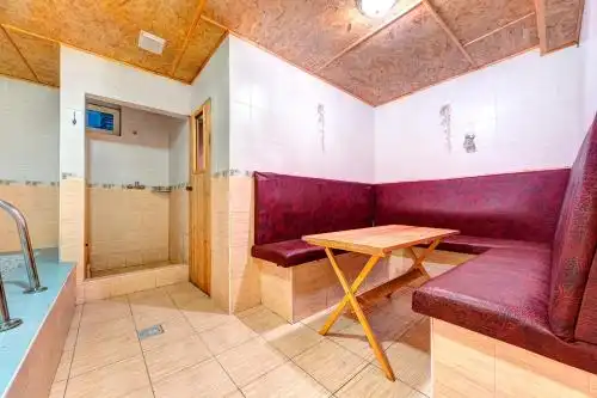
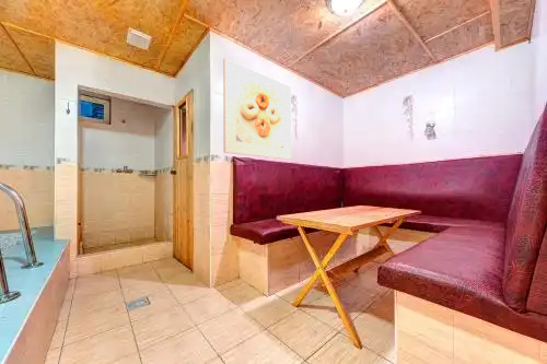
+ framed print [222,57,292,161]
